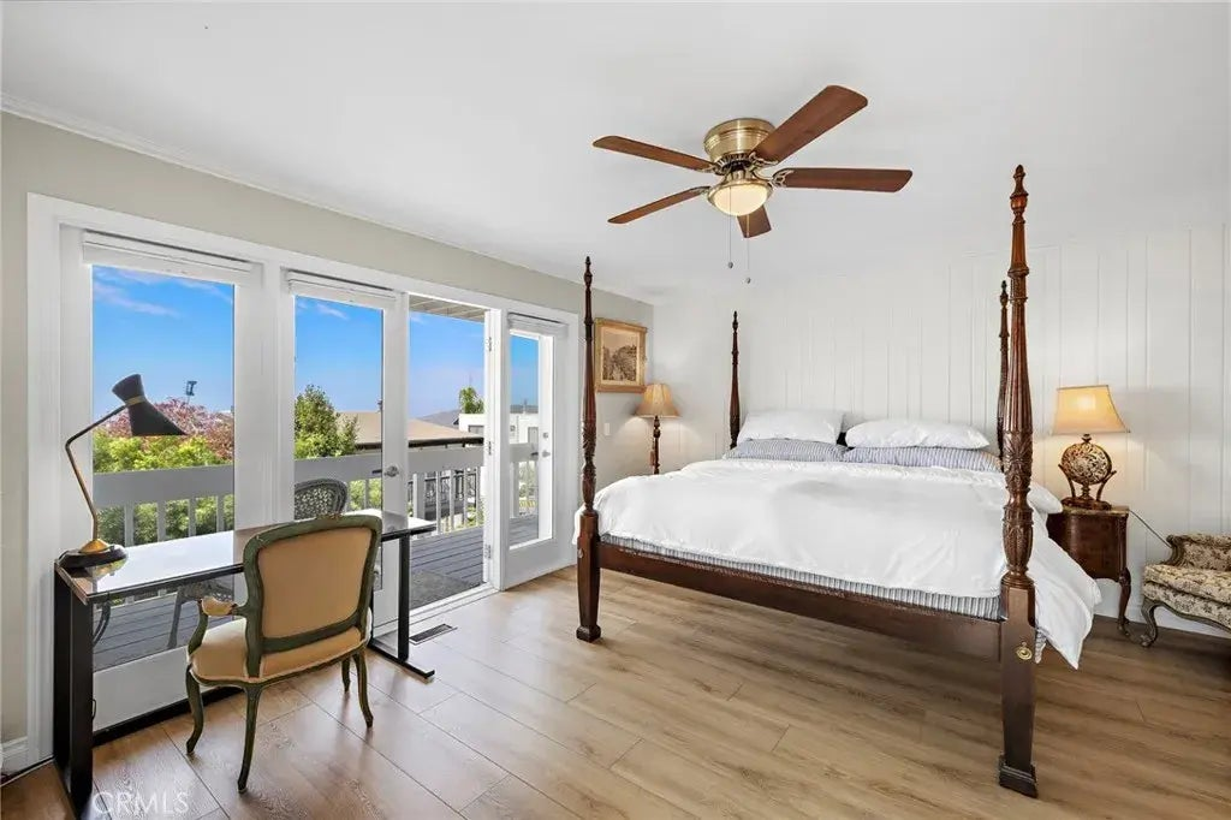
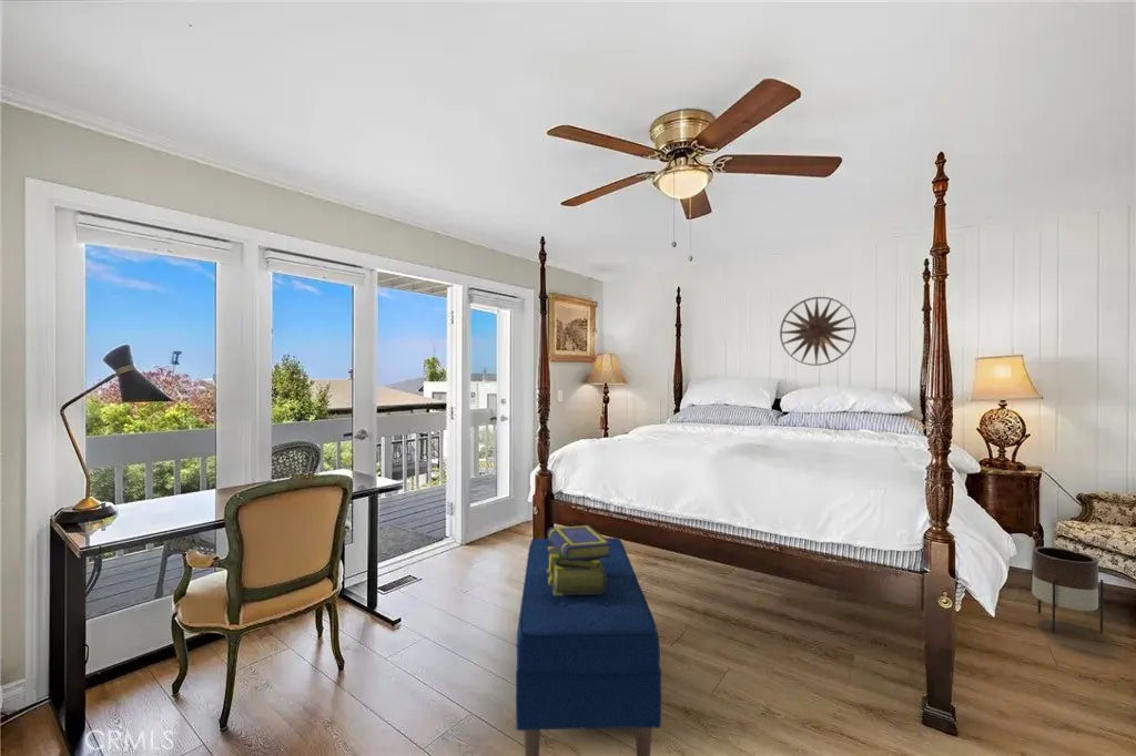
+ stack of books [547,524,611,595]
+ bench [515,537,662,756]
+ planter [1031,545,1104,634]
+ wall art [779,296,858,367]
